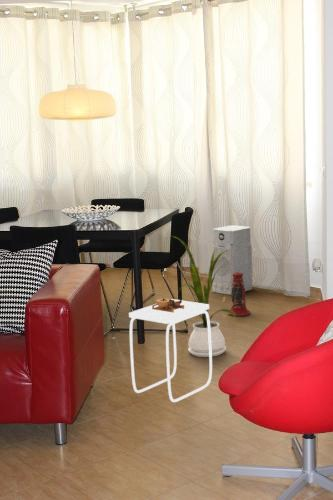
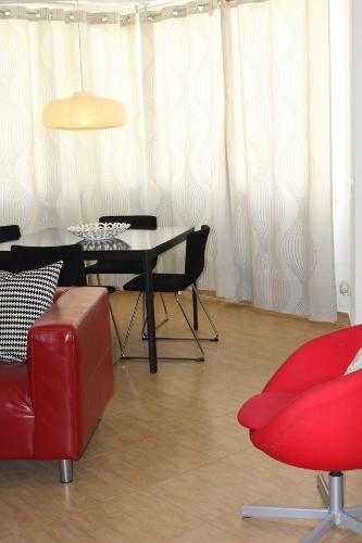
- air purifier [212,224,254,296]
- side table [128,297,213,403]
- house plant [171,235,238,358]
- lantern [221,272,251,317]
